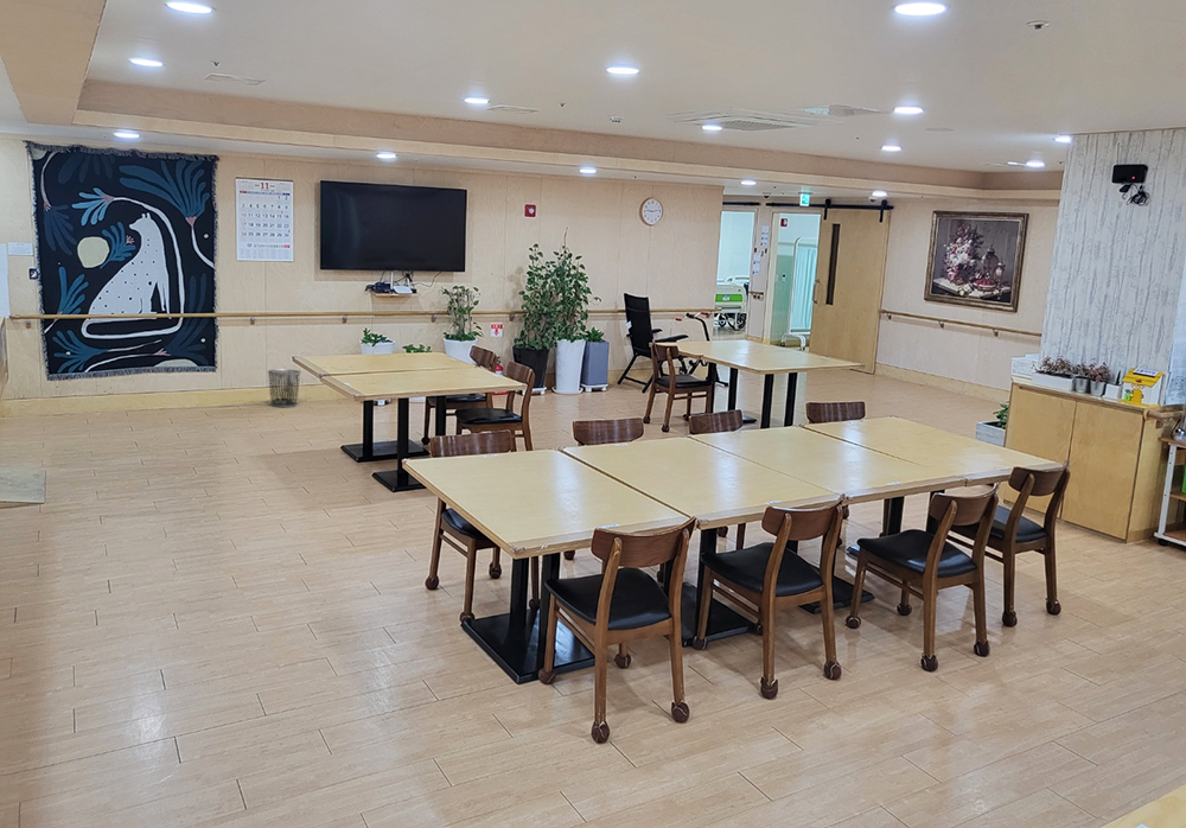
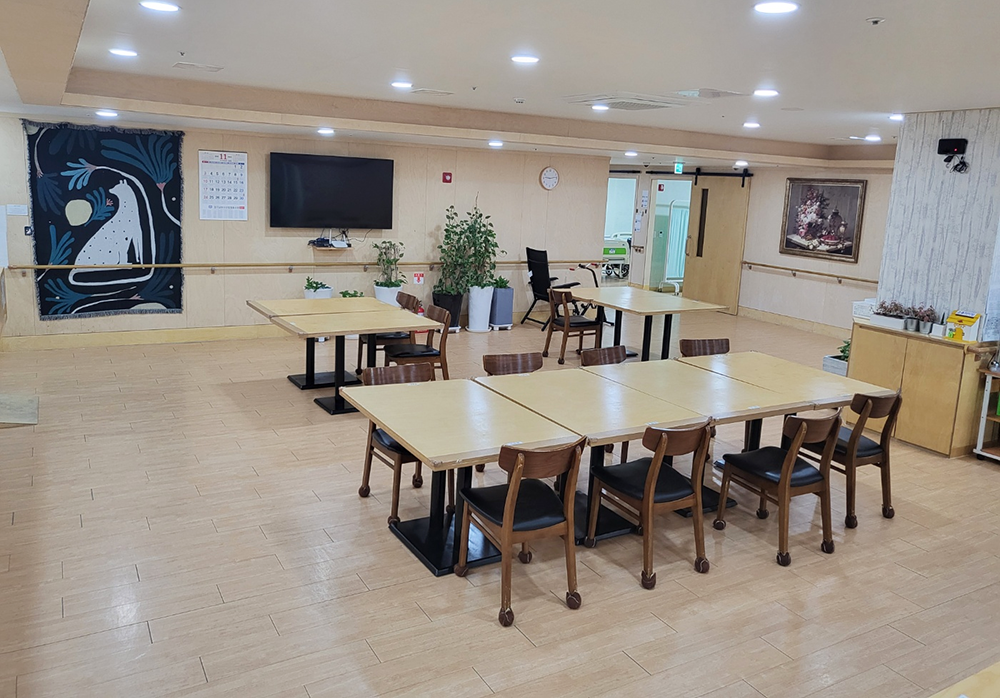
- waste bin [267,369,301,408]
